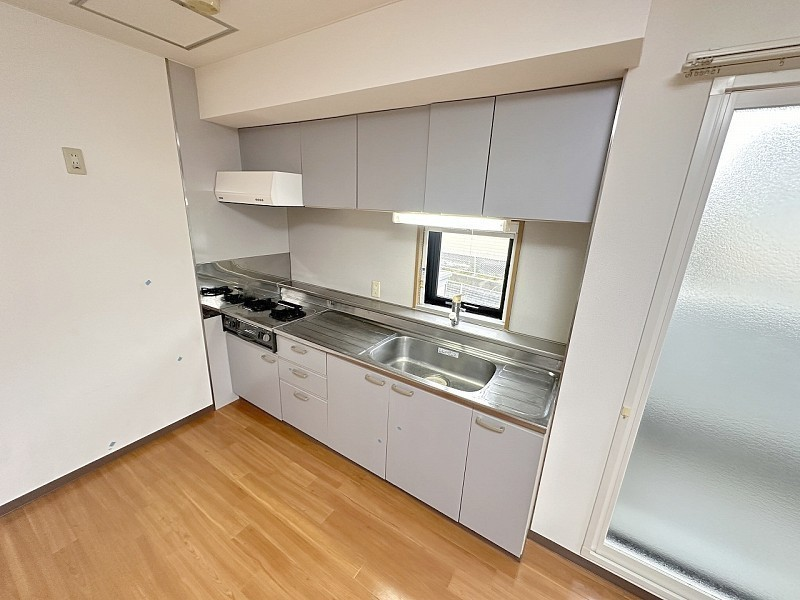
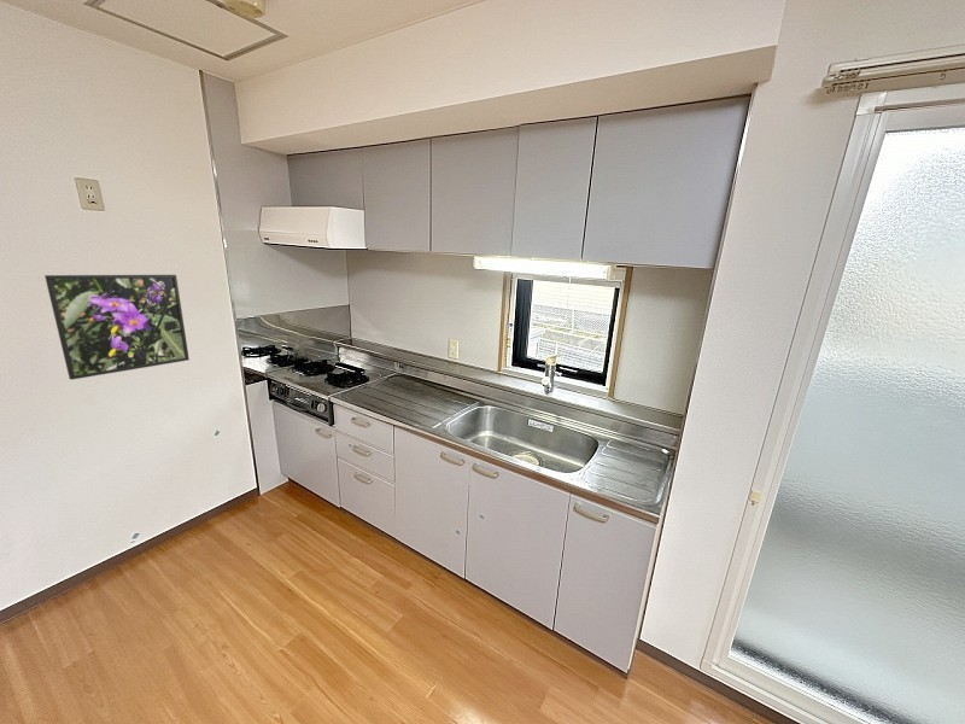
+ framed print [43,274,191,380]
